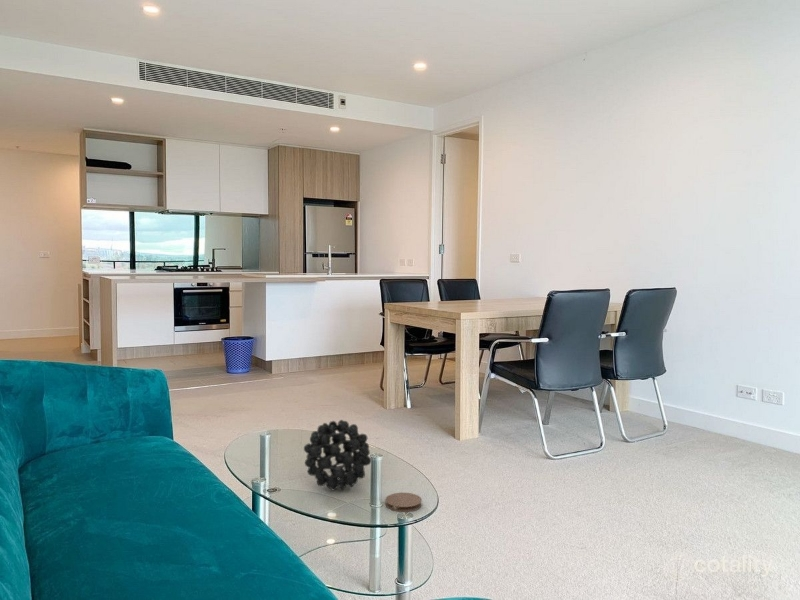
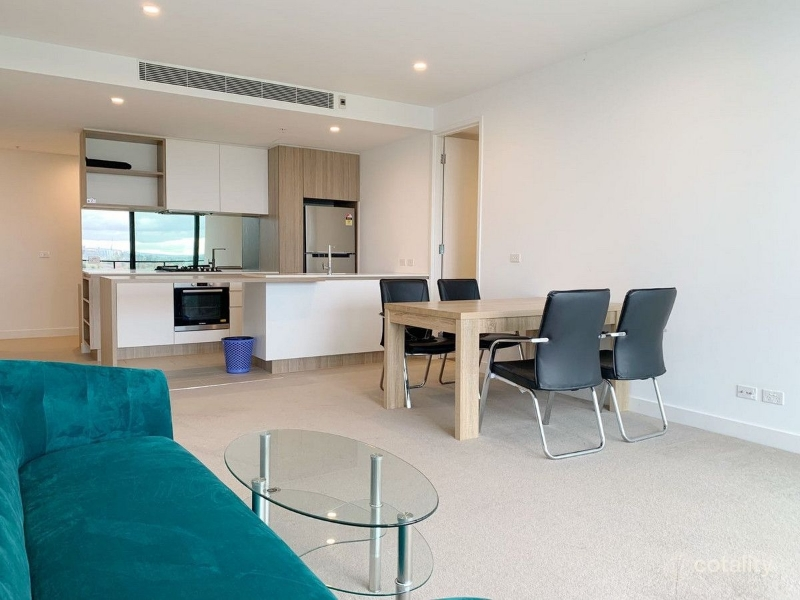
- coaster [384,492,423,513]
- decorative ball [303,419,372,491]
